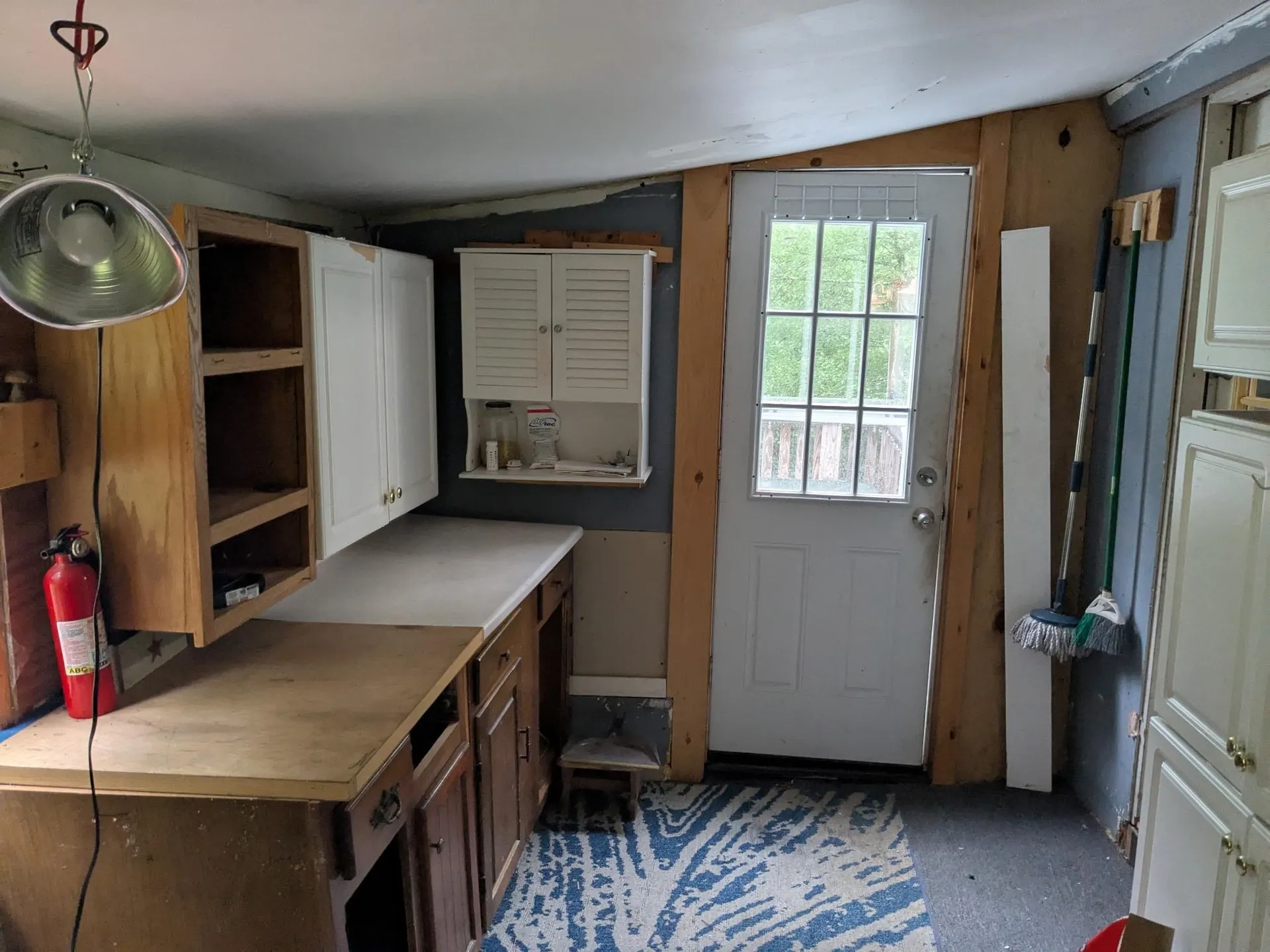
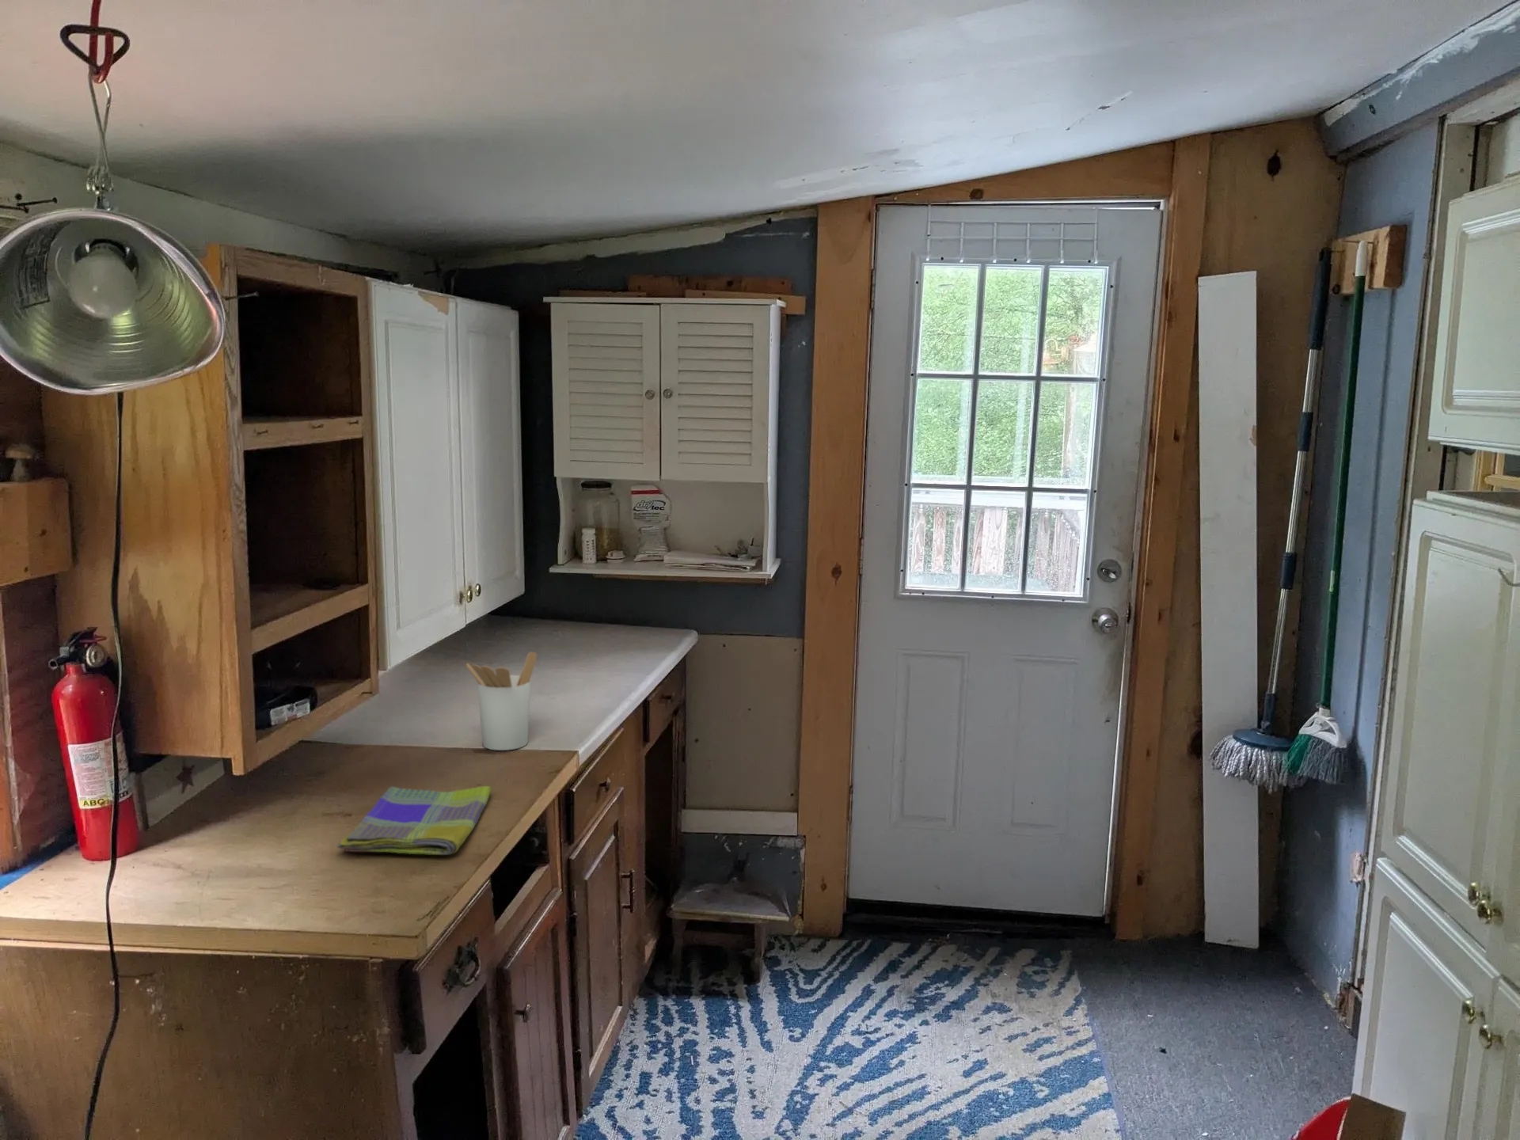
+ utensil holder [466,650,537,751]
+ dish towel [336,786,492,856]
